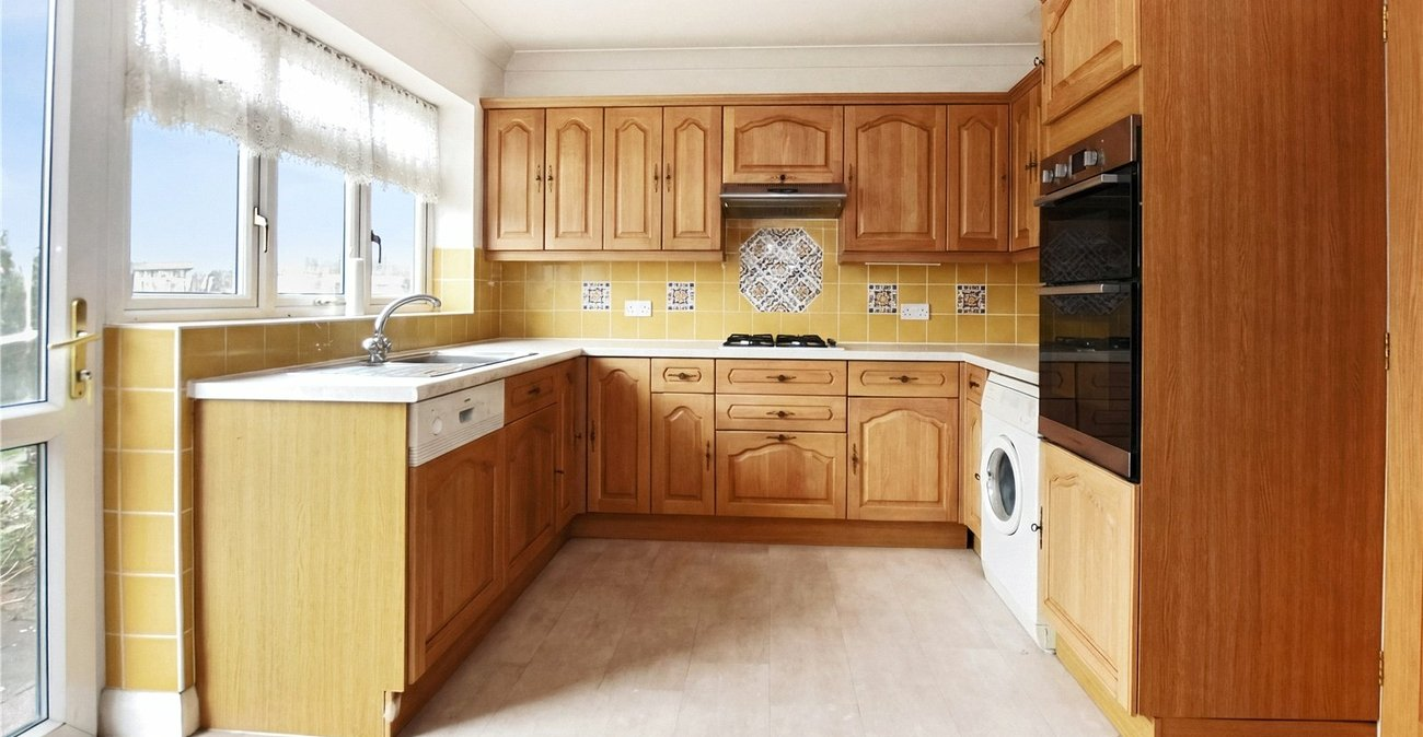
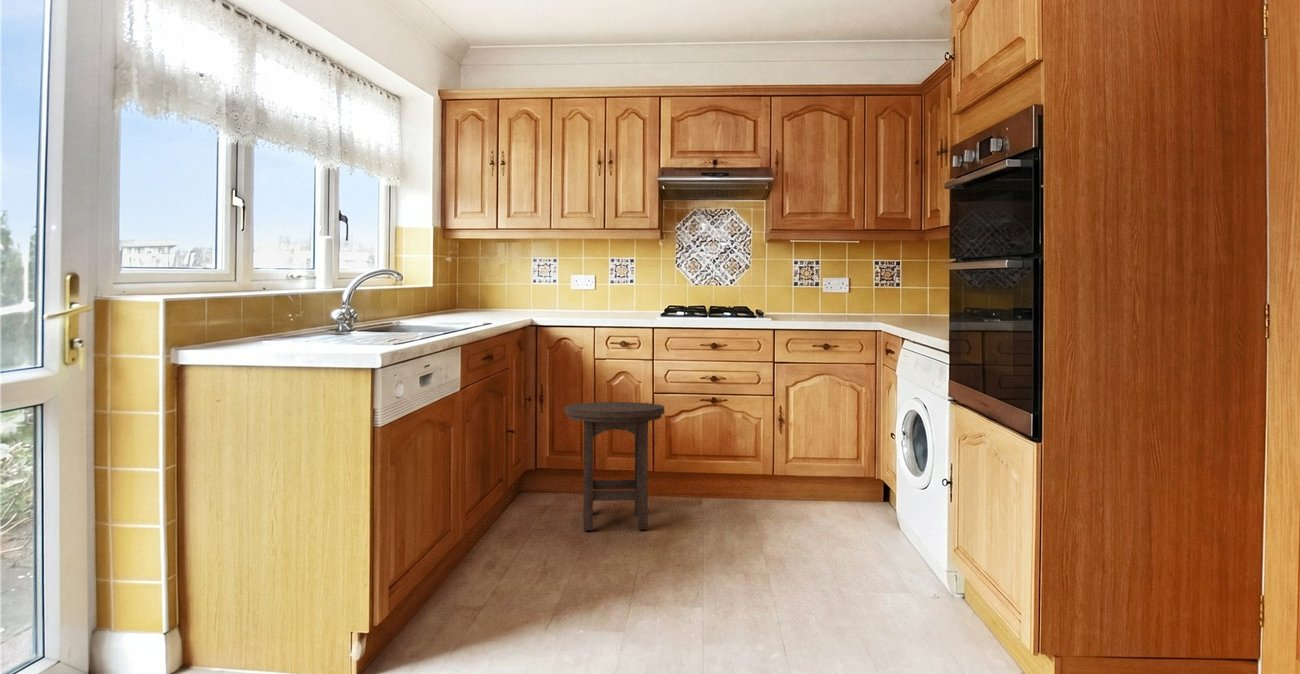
+ stool [564,401,665,531]
